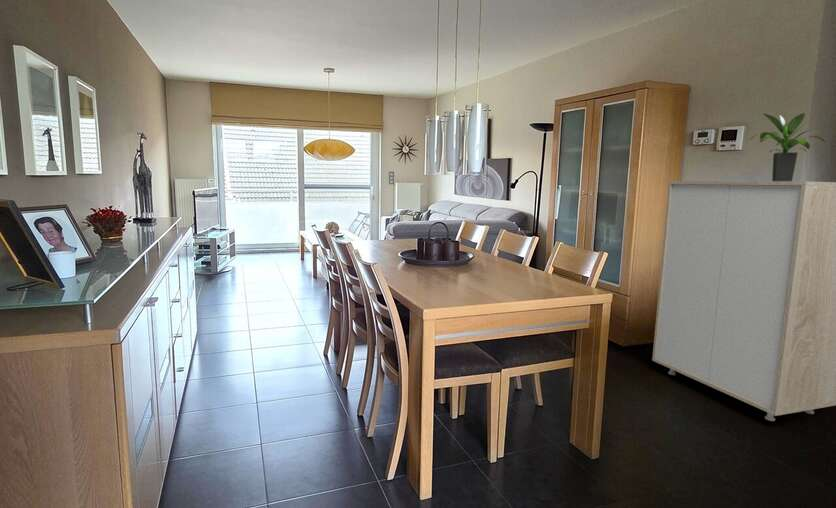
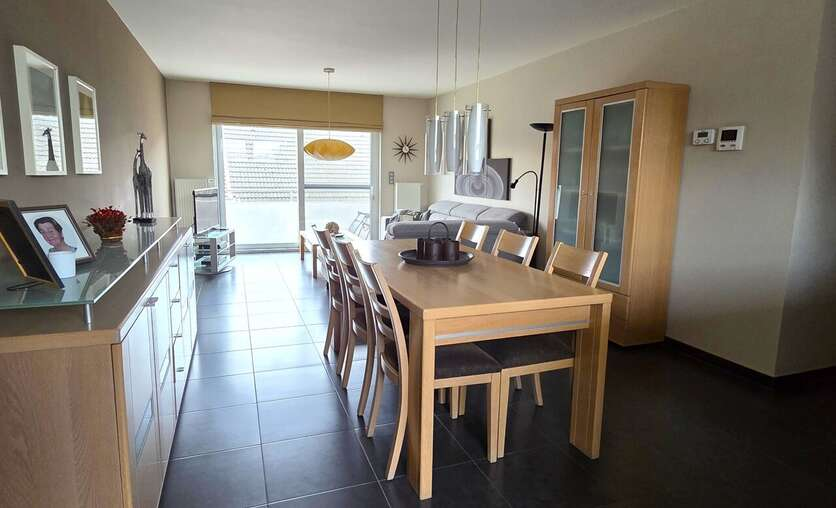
- storage cabinet [651,180,836,422]
- potted plant [749,112,828,181]
